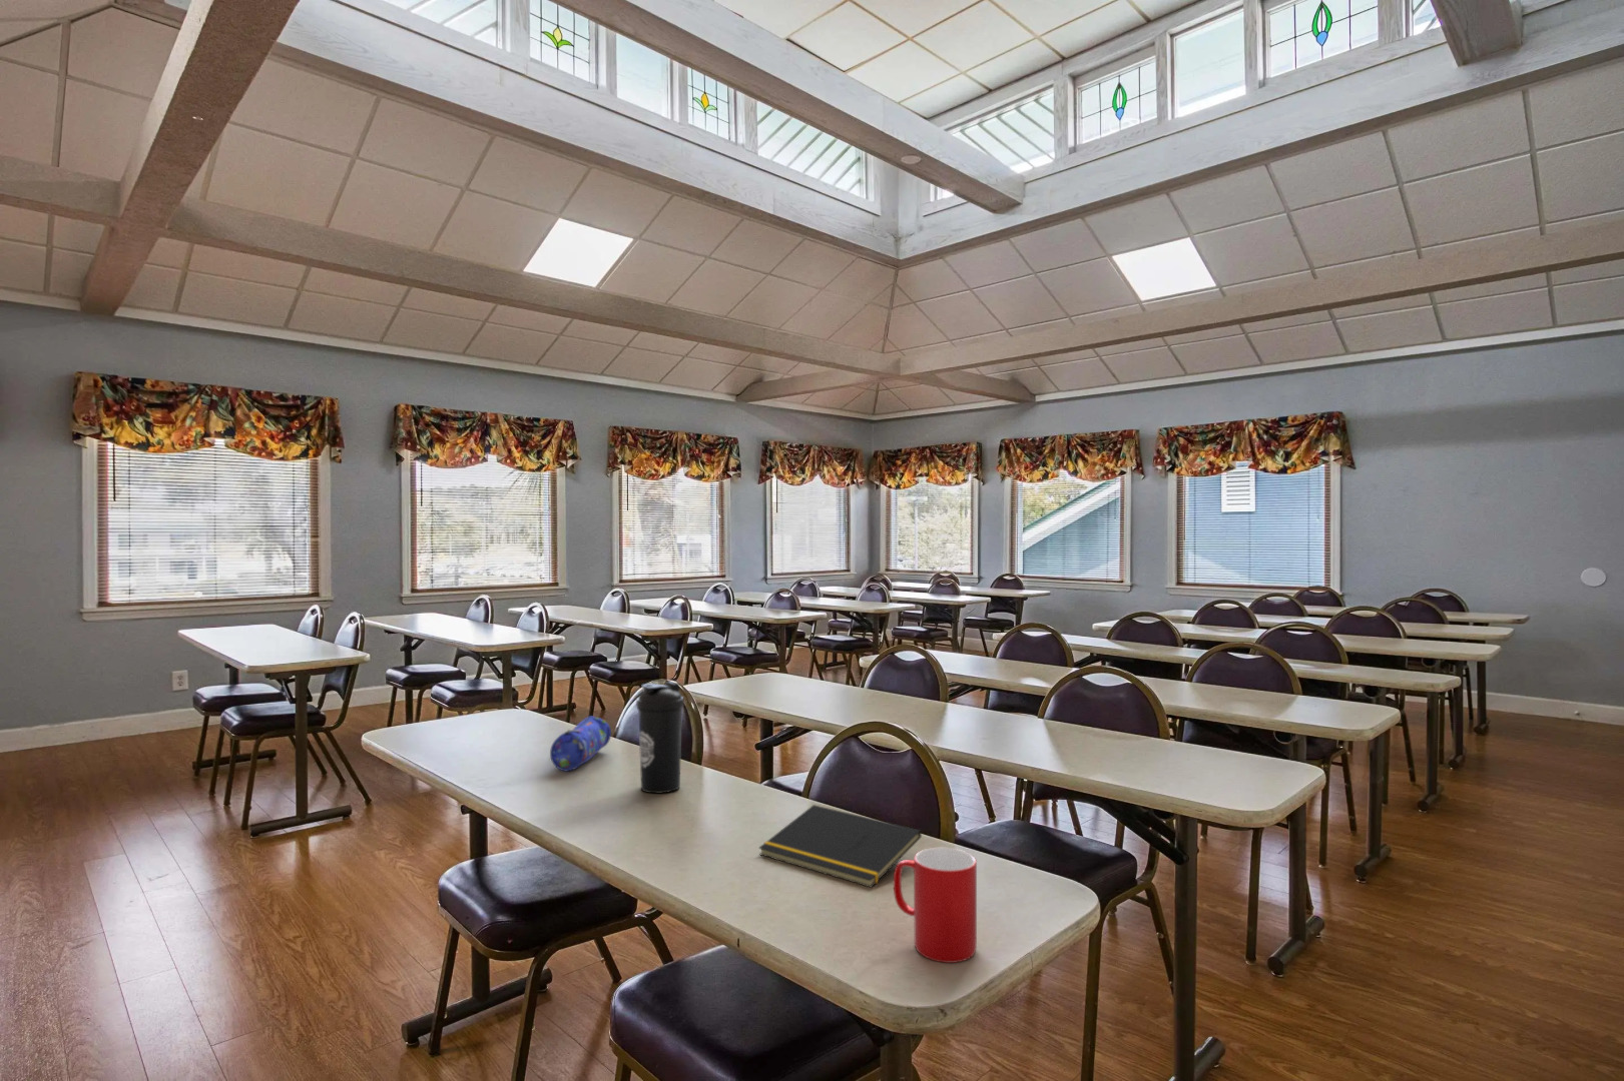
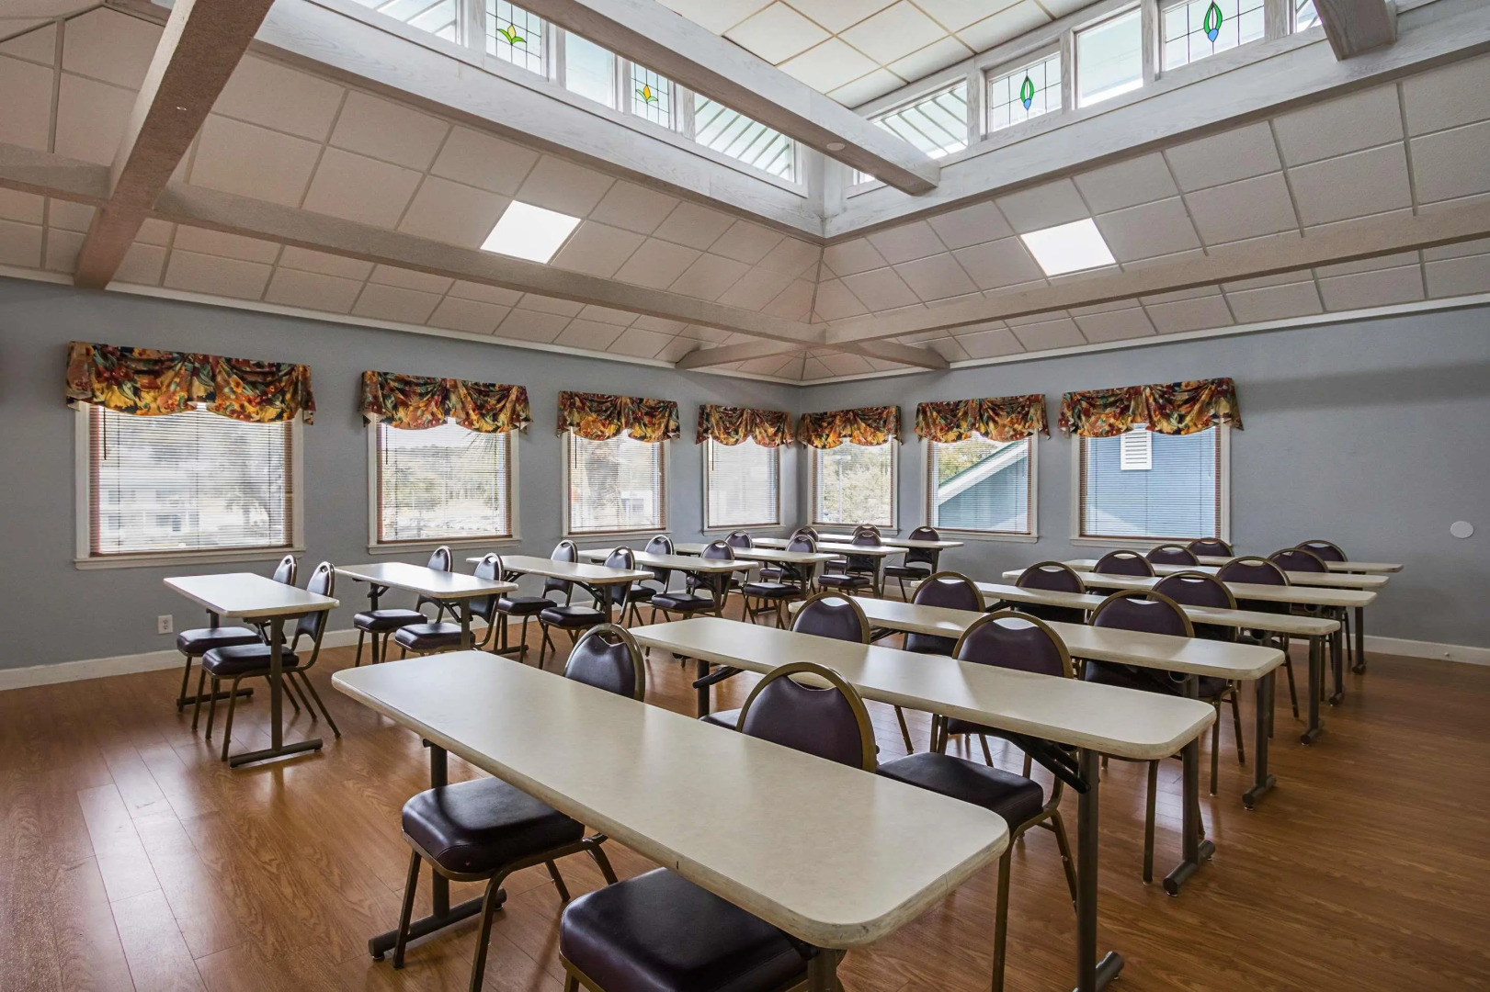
- cup [892,847,978,964]
- notepad [758,804,922,889]
- pencil case [549,714,612,772]
- water bottle [636,680,685,794]
